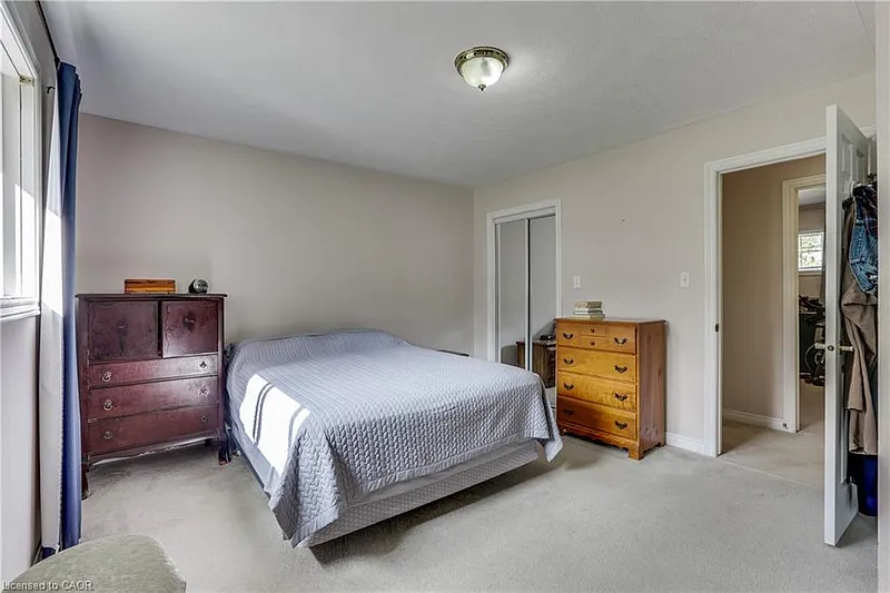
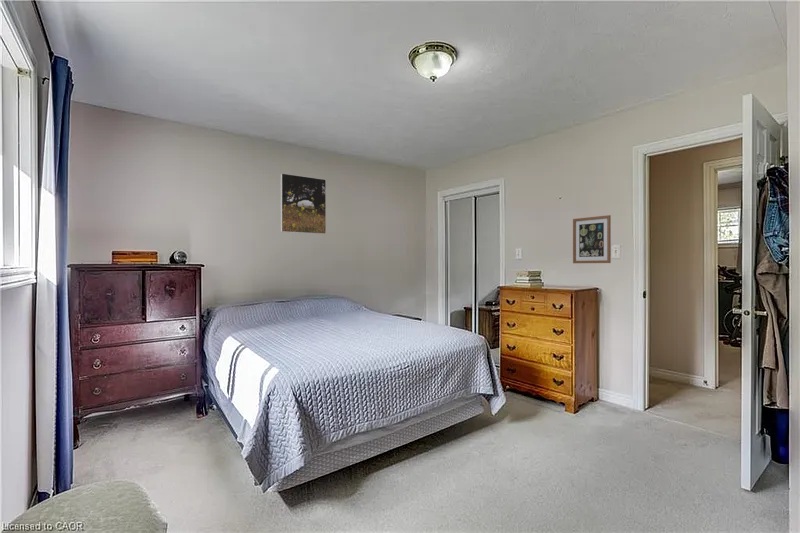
+ wall art [572,214,612,264]
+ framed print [280,172,327,235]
